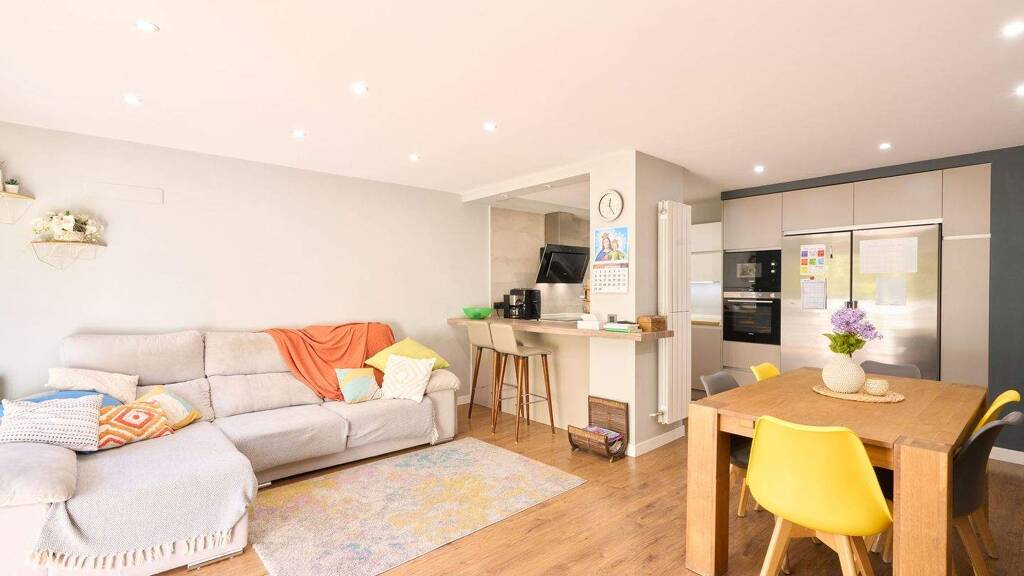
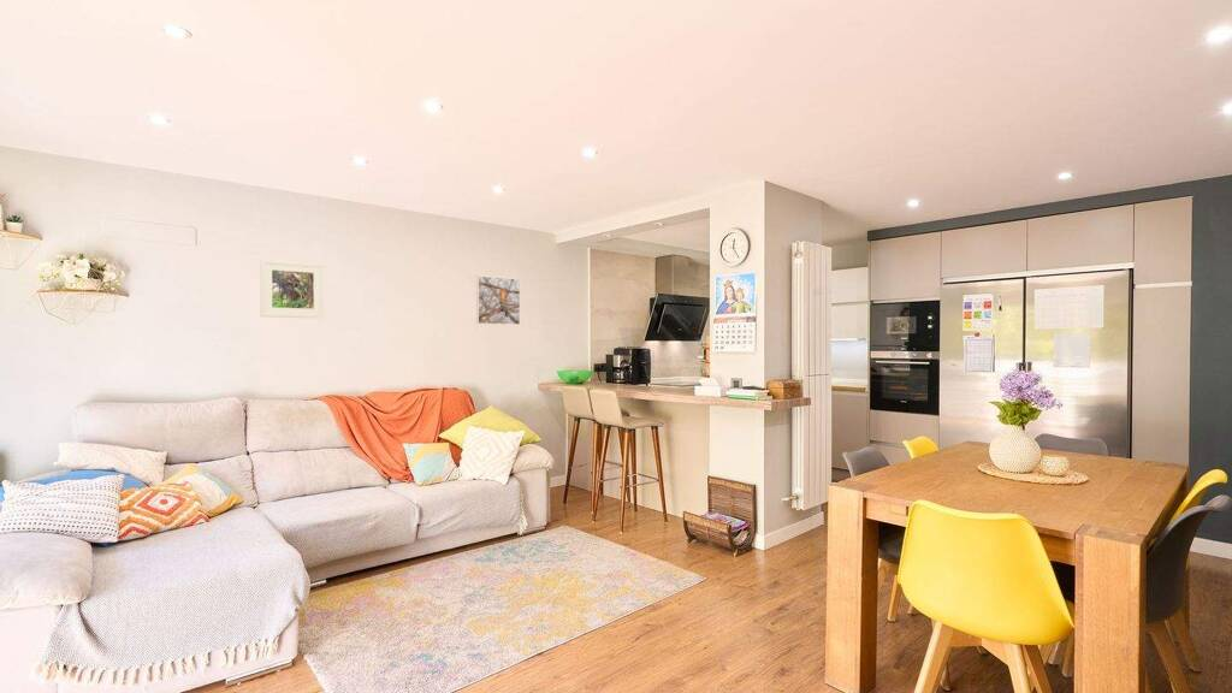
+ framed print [475,274,521,326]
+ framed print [260,259,325,320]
